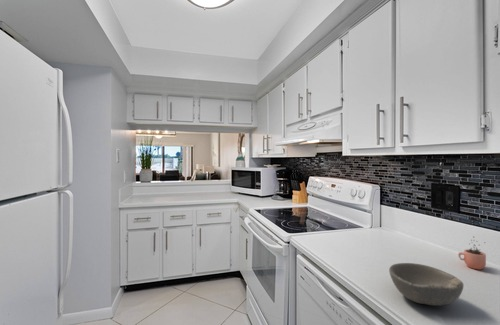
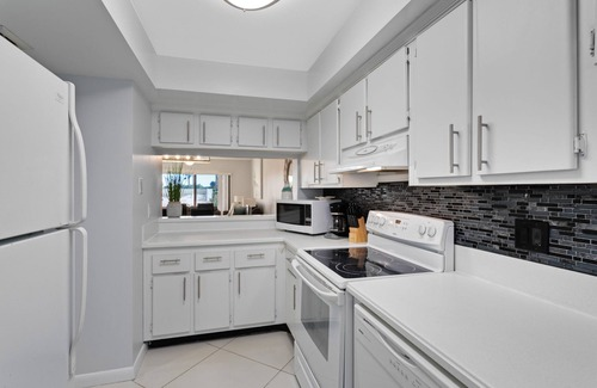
- cocoa [457,235,487,271]
- bowl [388,262,465,307]
